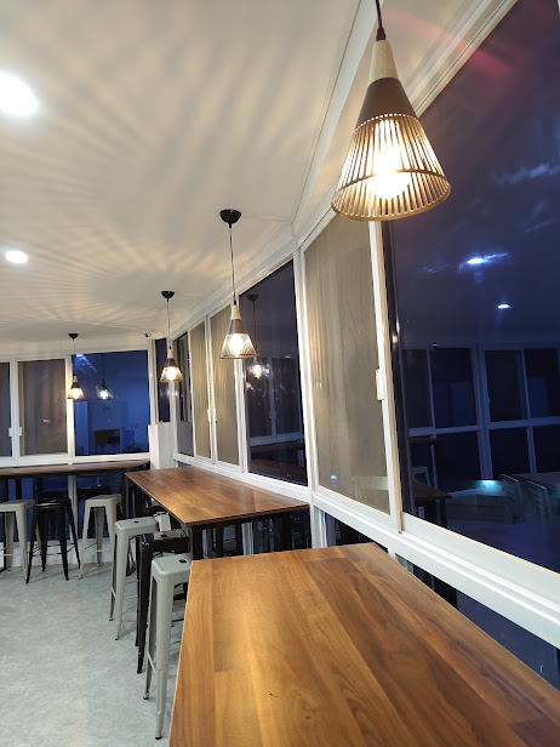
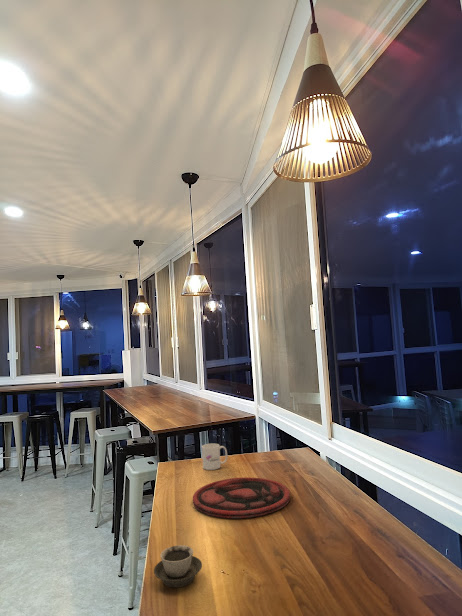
+ cup [153,544,203,588]
+ mug [201,443,228,471]
+ plate [192,476,291,519]
